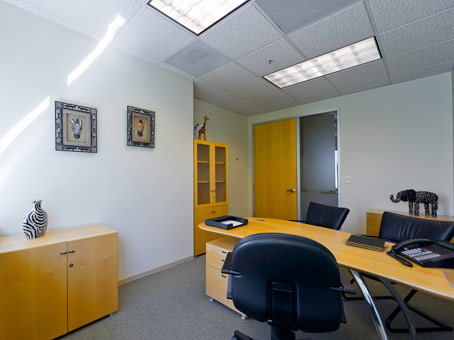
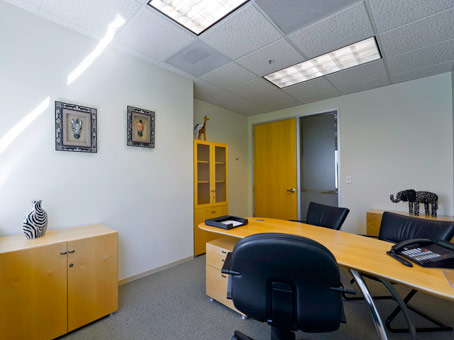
- notepad [345,233,386,253]
